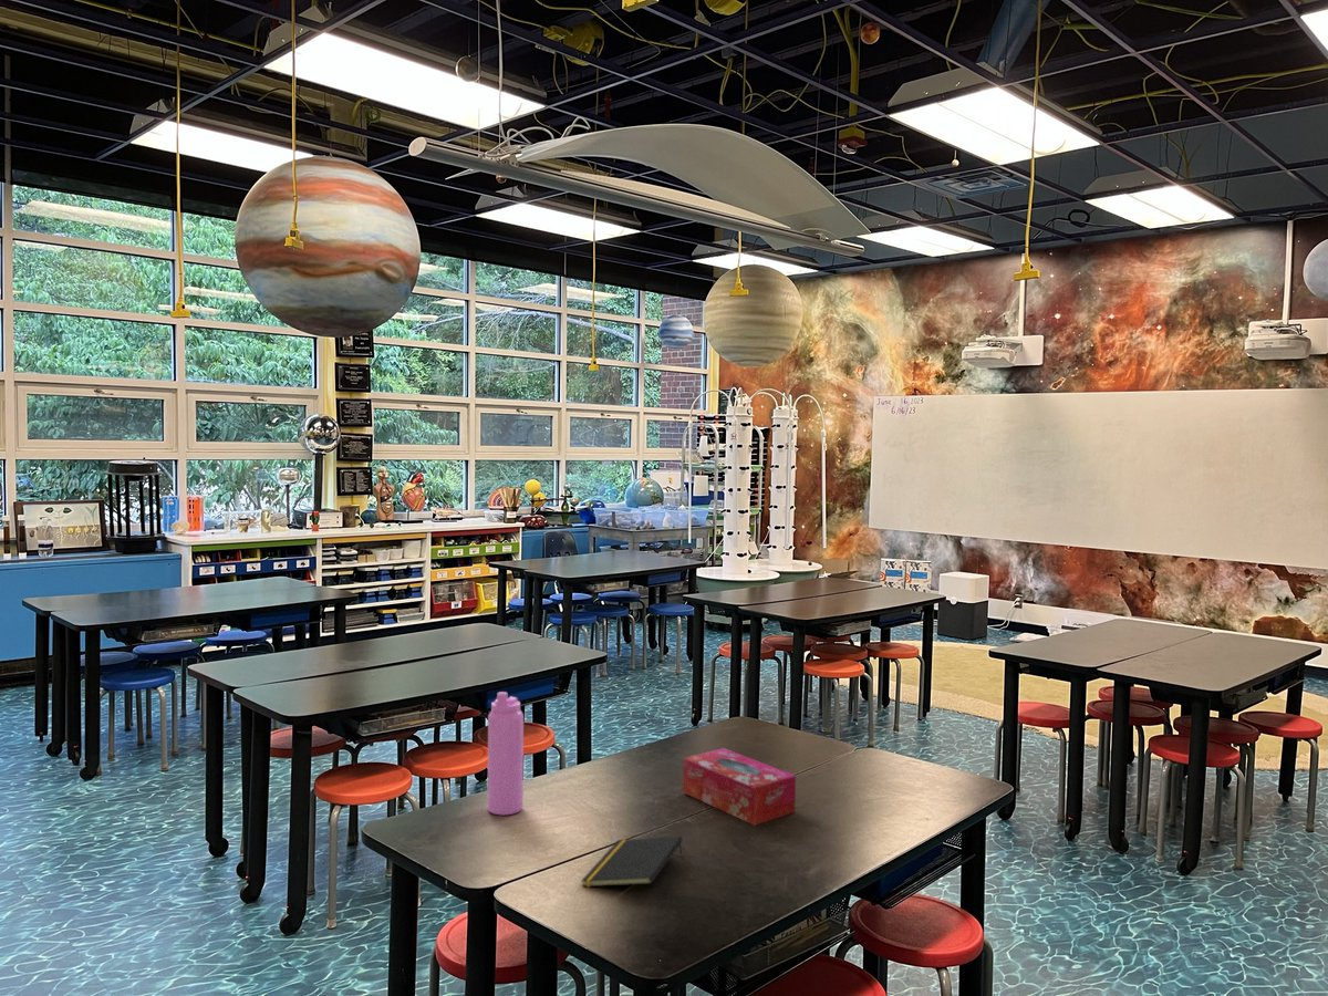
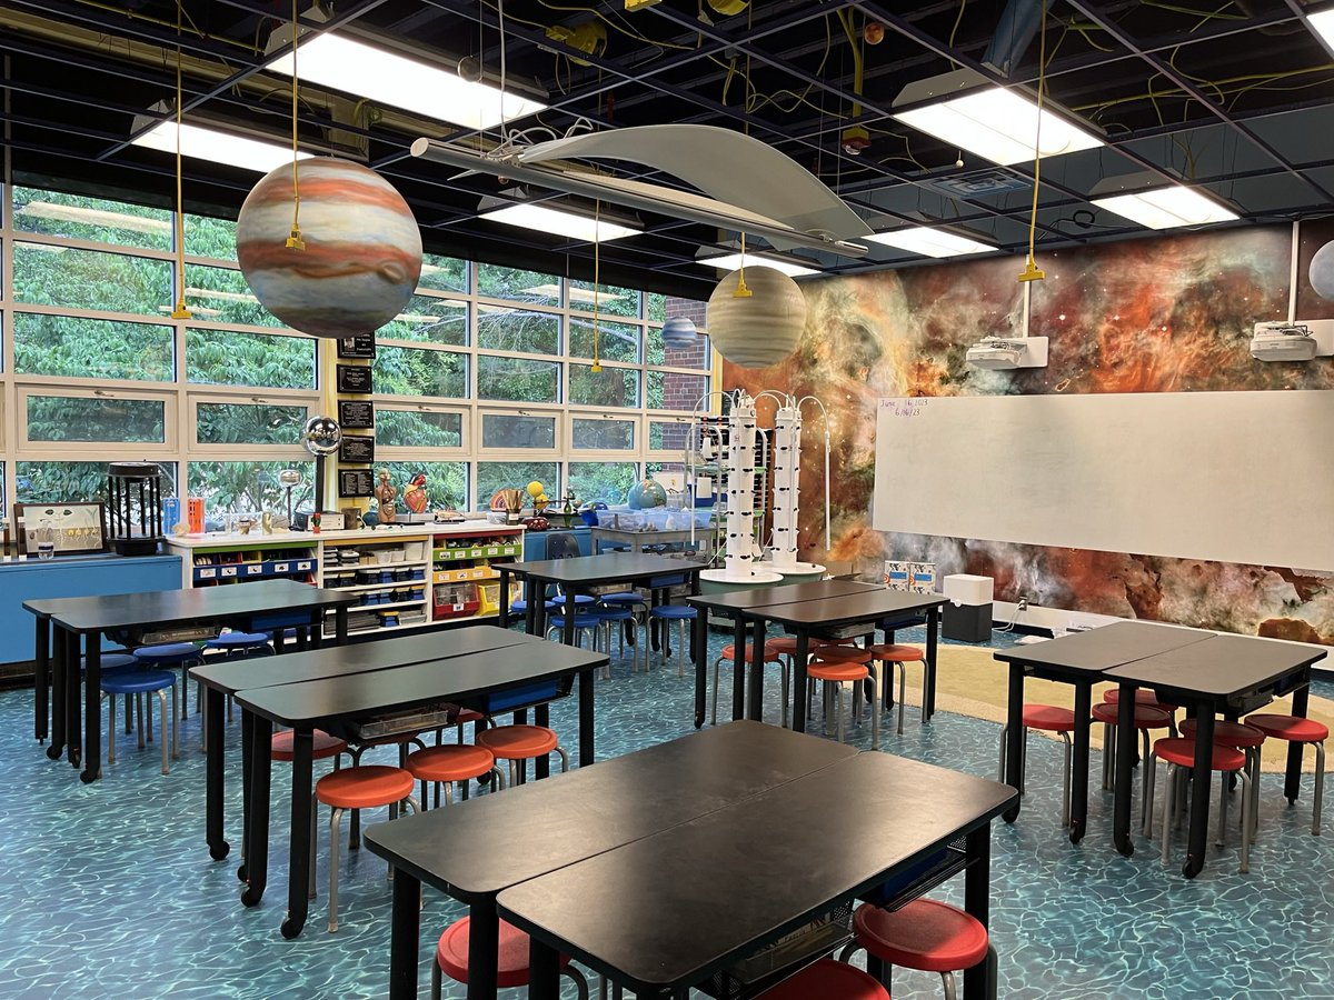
- tissue box [682,747,797,827]
- water bottle [487,691,525,817]
- notepad [580,836,684,888]
